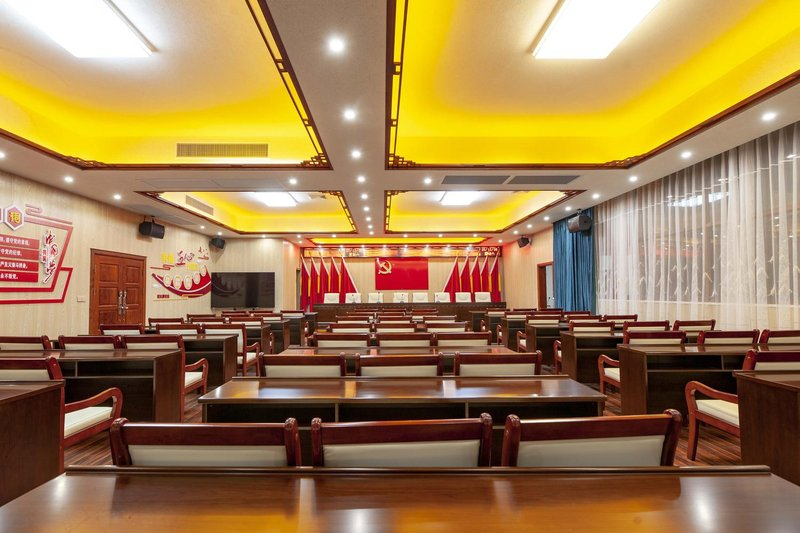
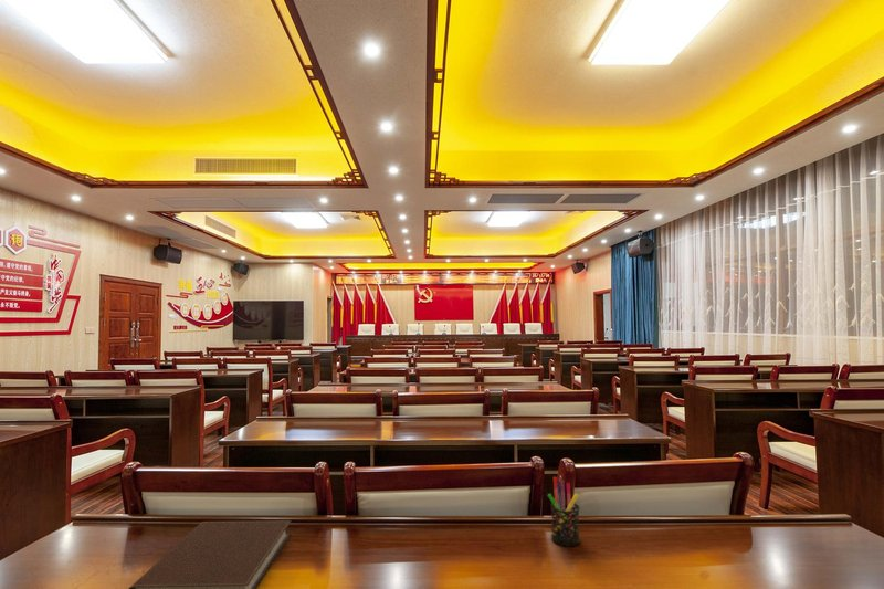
+ notebook [127,519,293,589]
+ pen holder [547,476,581,547]
